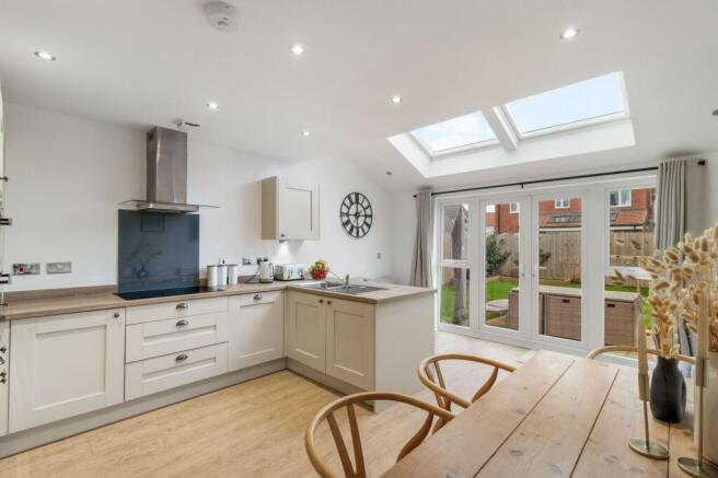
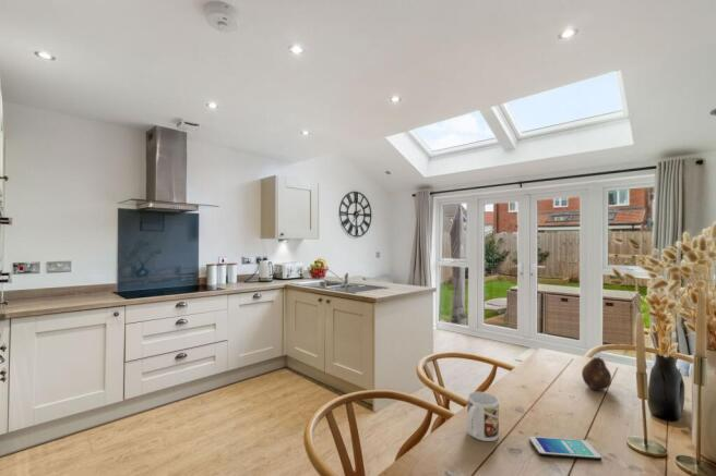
+ smartphone [528,436,602,461]
+ mug [466,391,500,442]
+ fruit [581,355,612,391]
